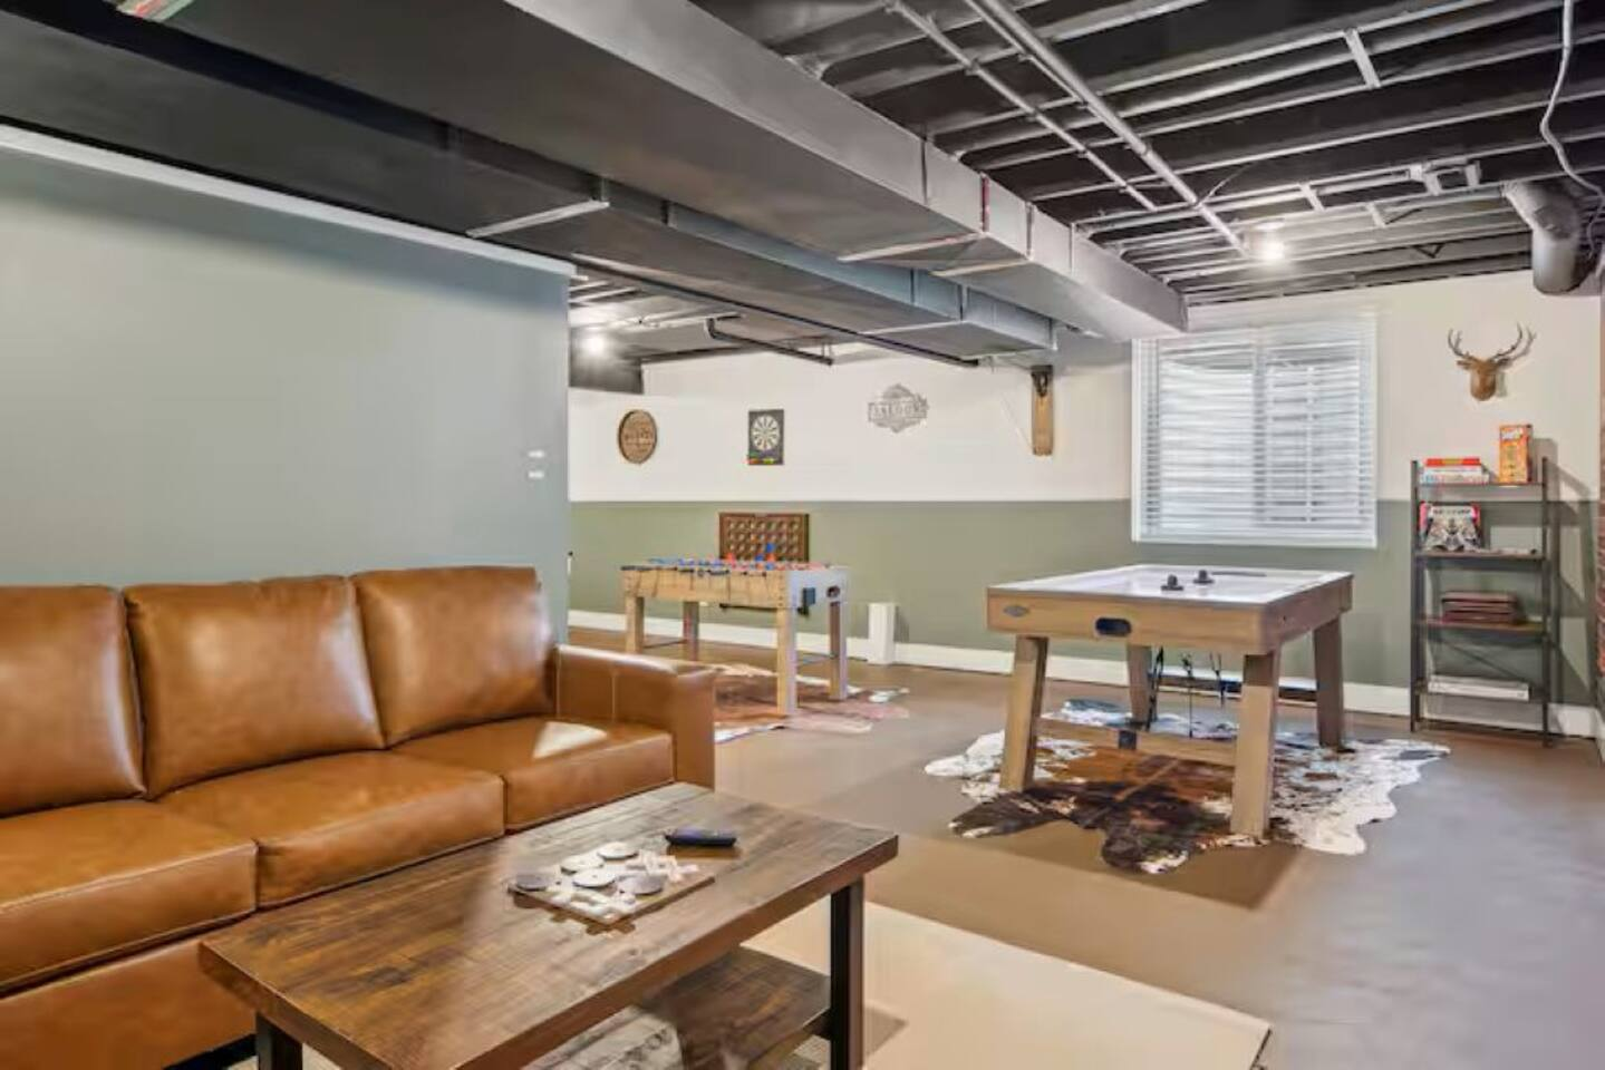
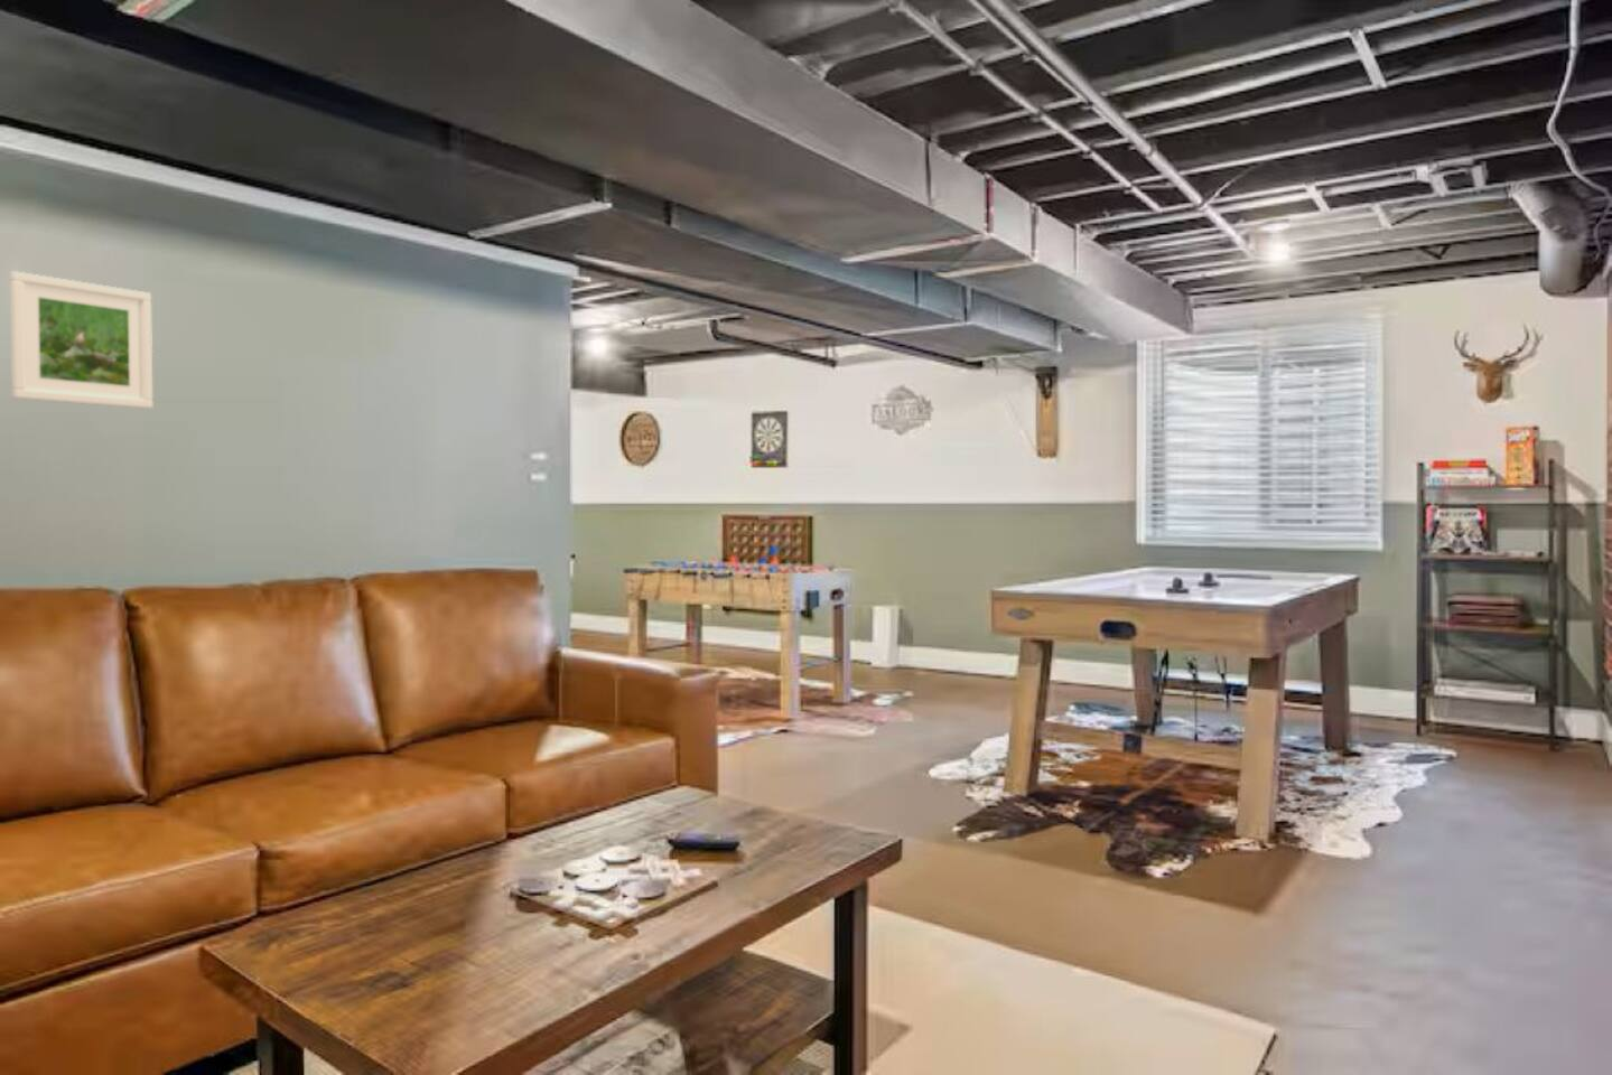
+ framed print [8,270,154,410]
